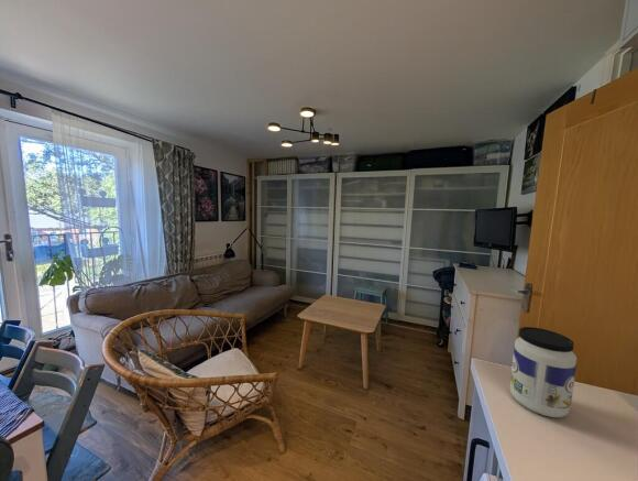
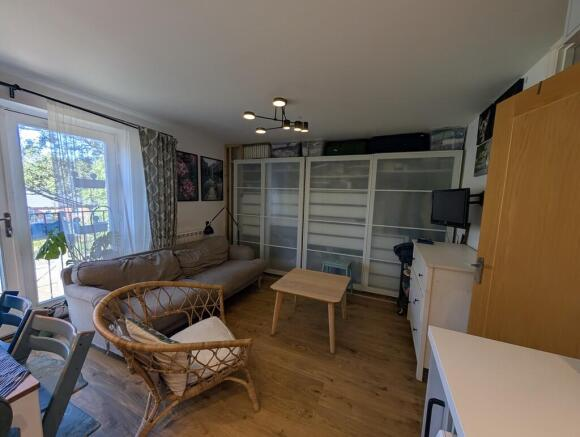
- jar [509,326,578,418]
